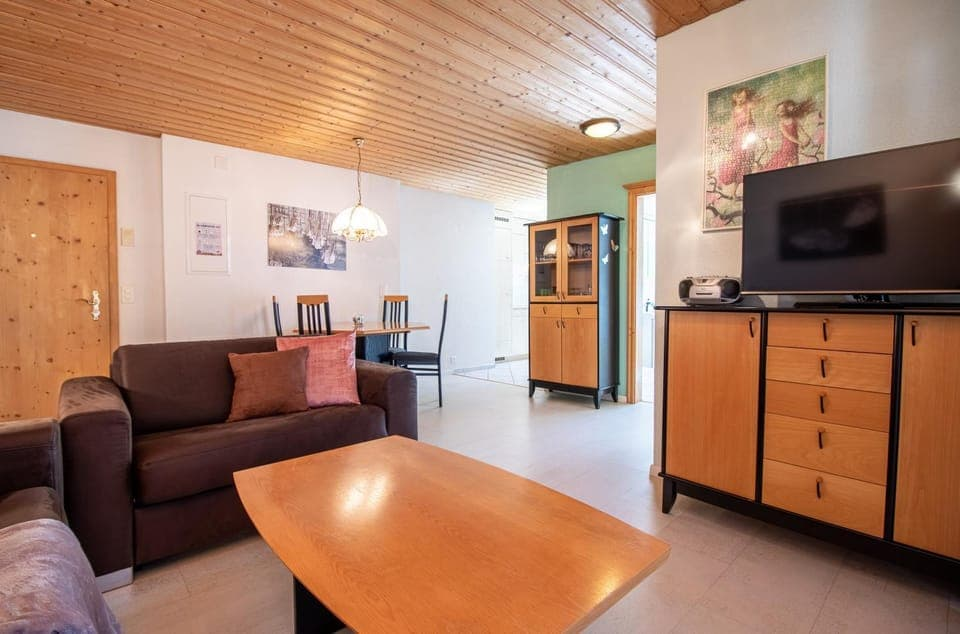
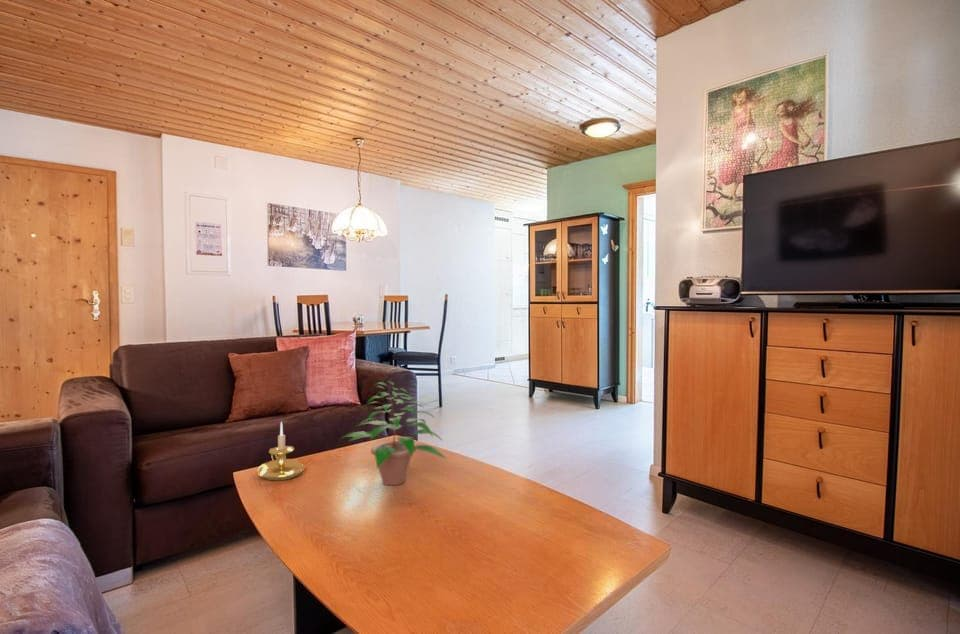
+ potted plant [338,380,448,486]
+ candle holder [257,421,306,481]
